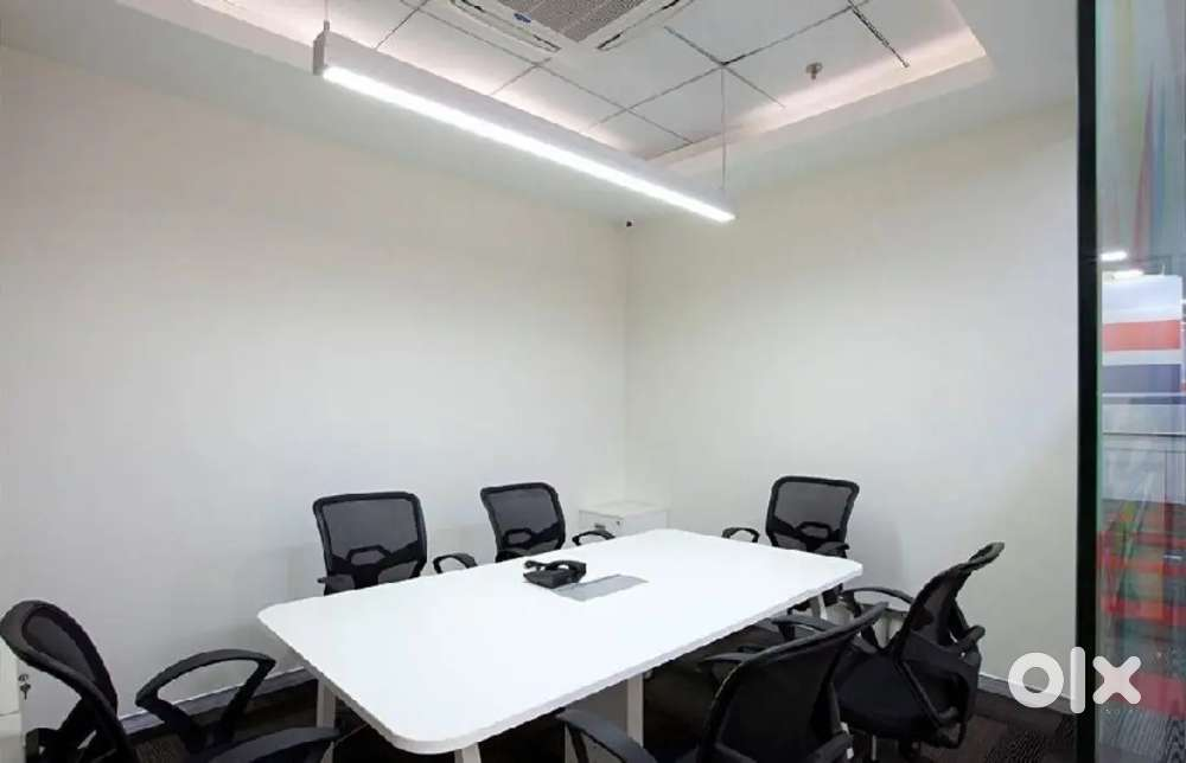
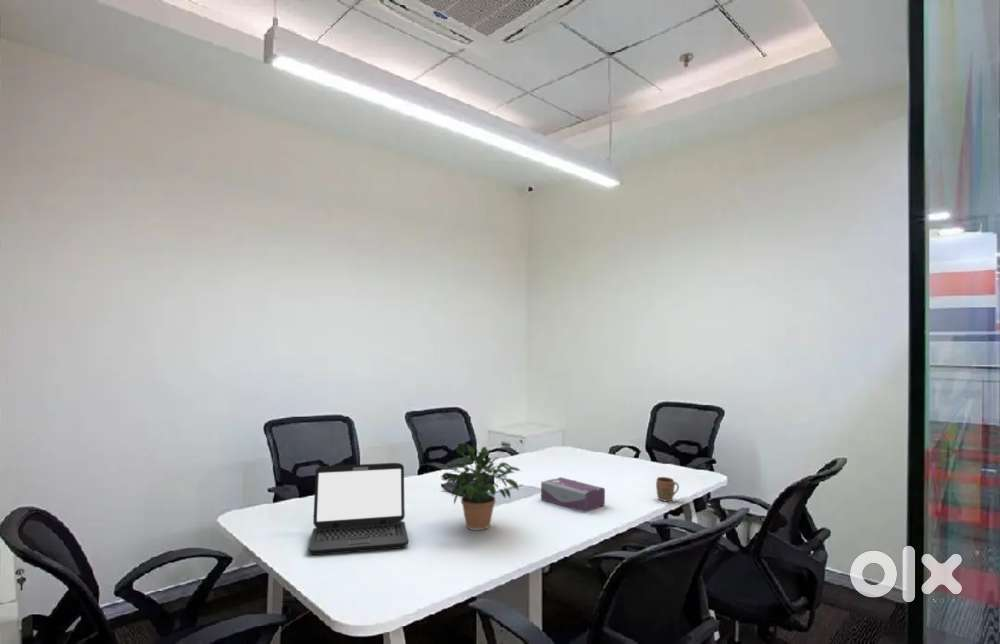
+ mug [655,476,680,502]
+ tissue box [540,476,606,513]
+ potted plant [444,442,522,531]
+ laptop [307,462,409,556]
